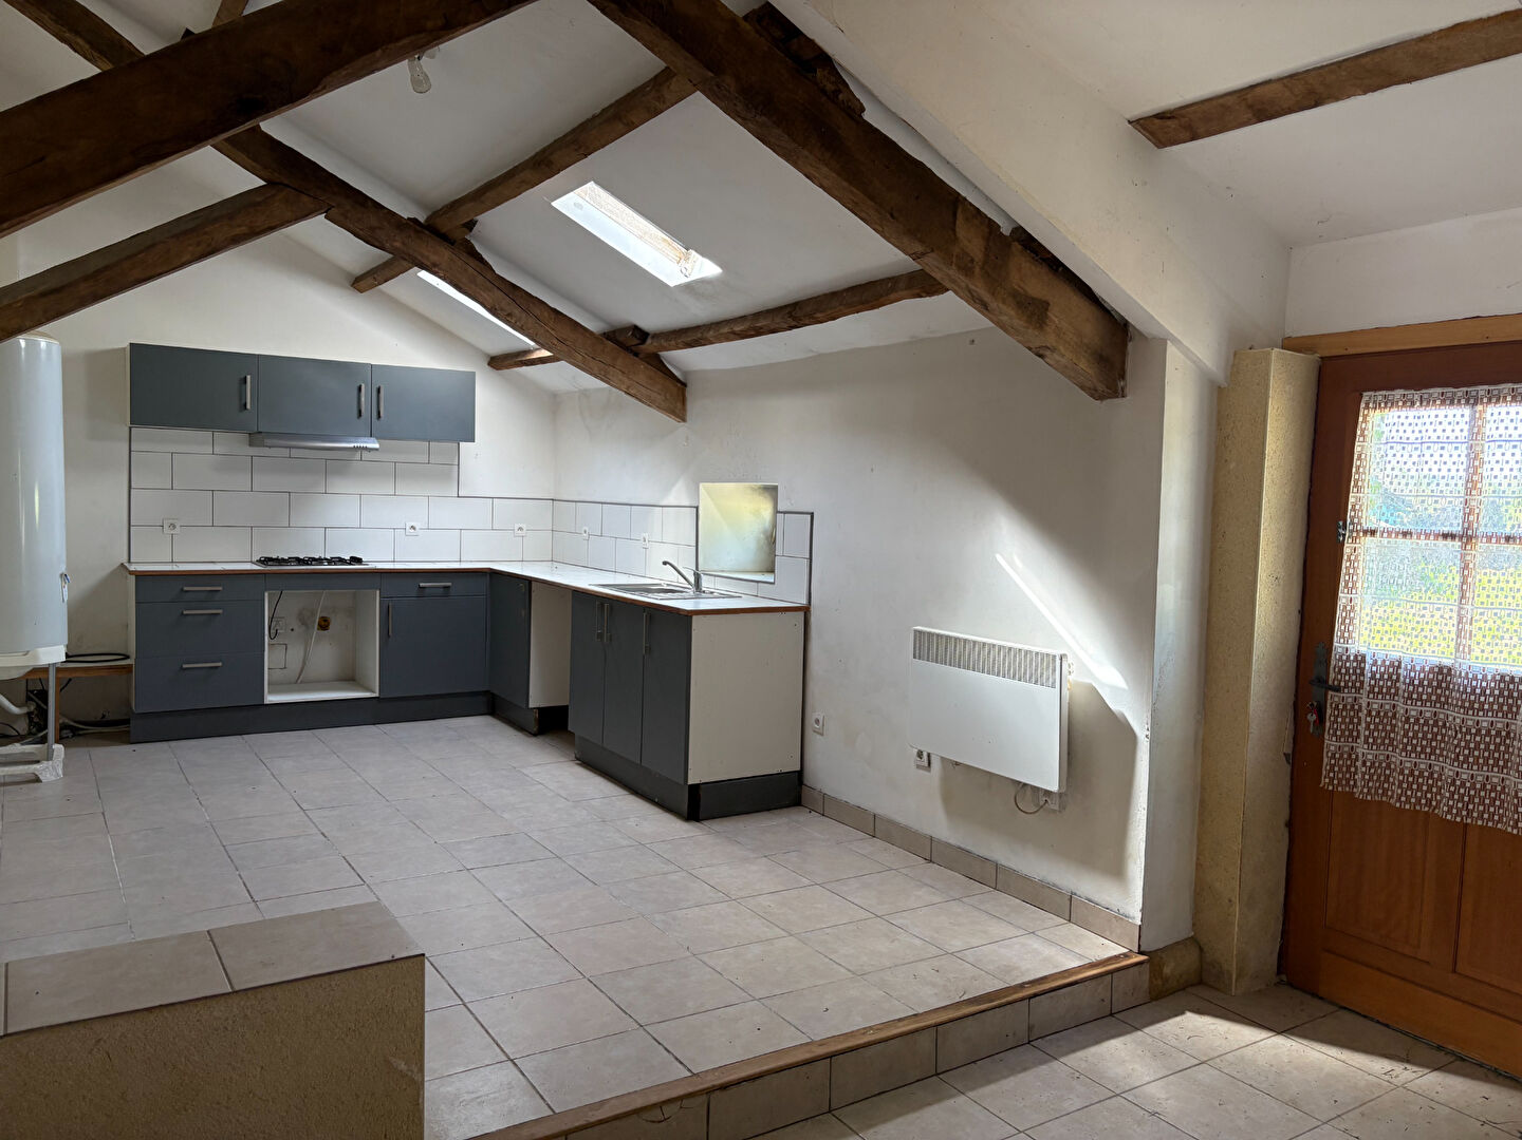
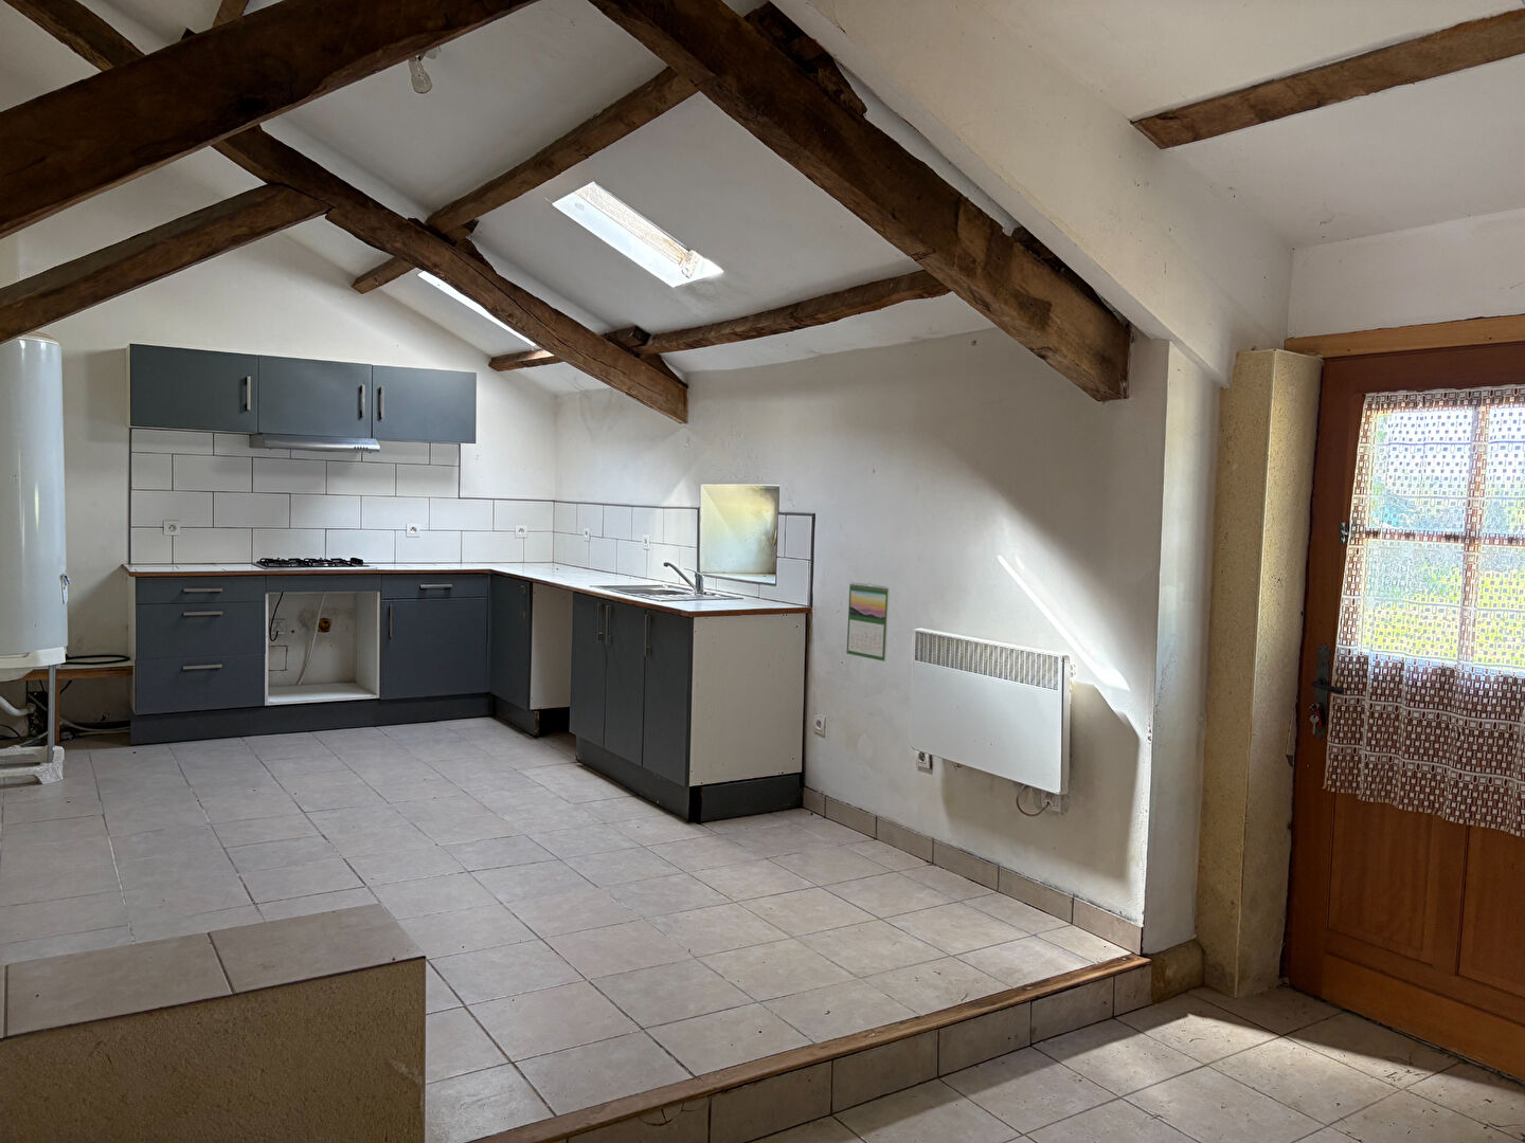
+ calendar [845,581,891,663]
